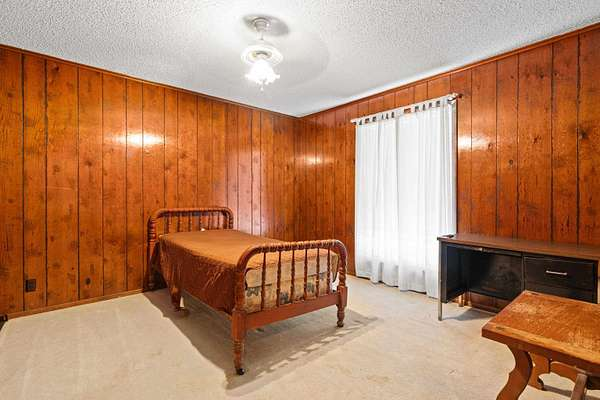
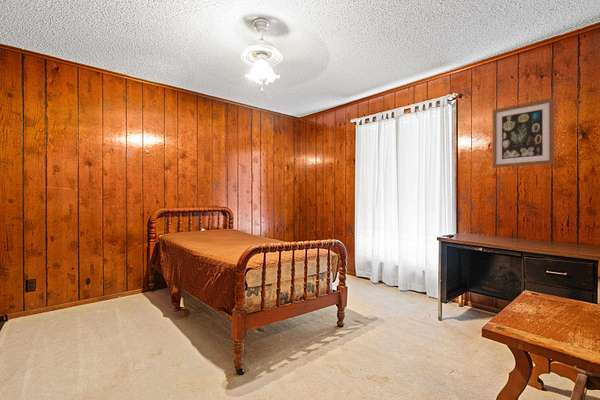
+ wall art [491,97,555,169]
